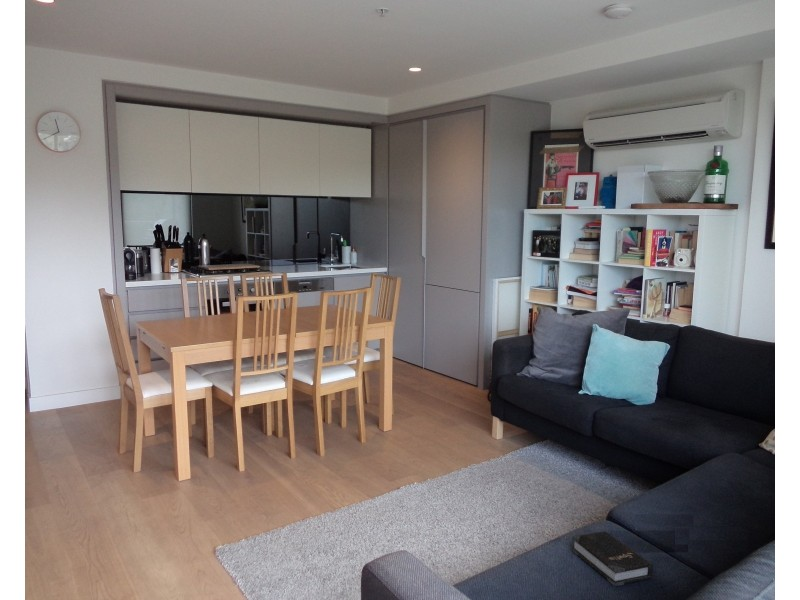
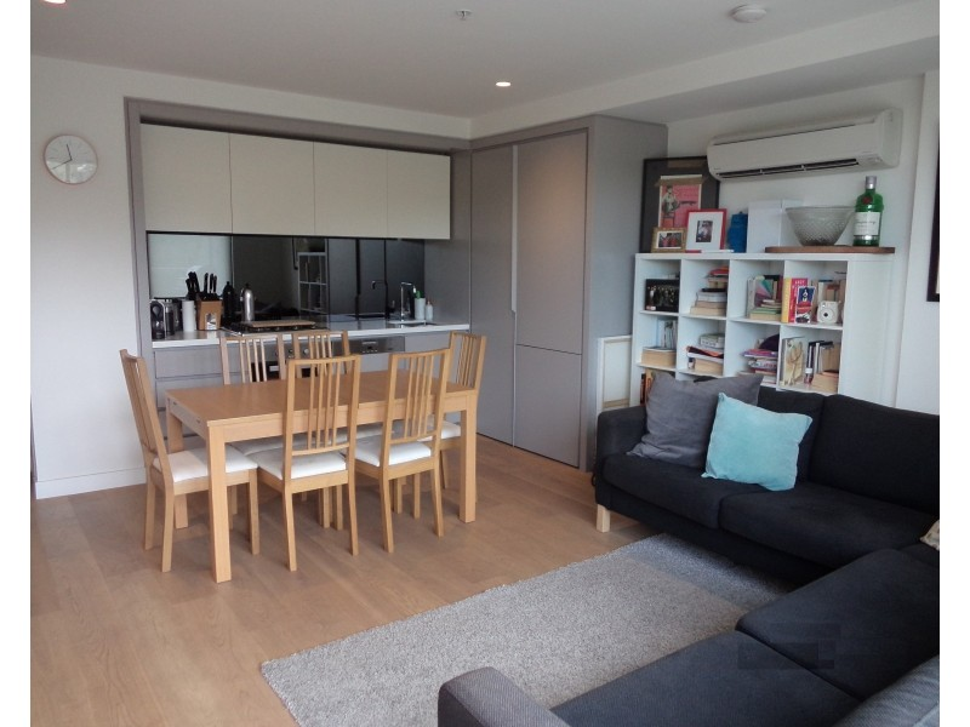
- hardback book [571,531,654,587]
